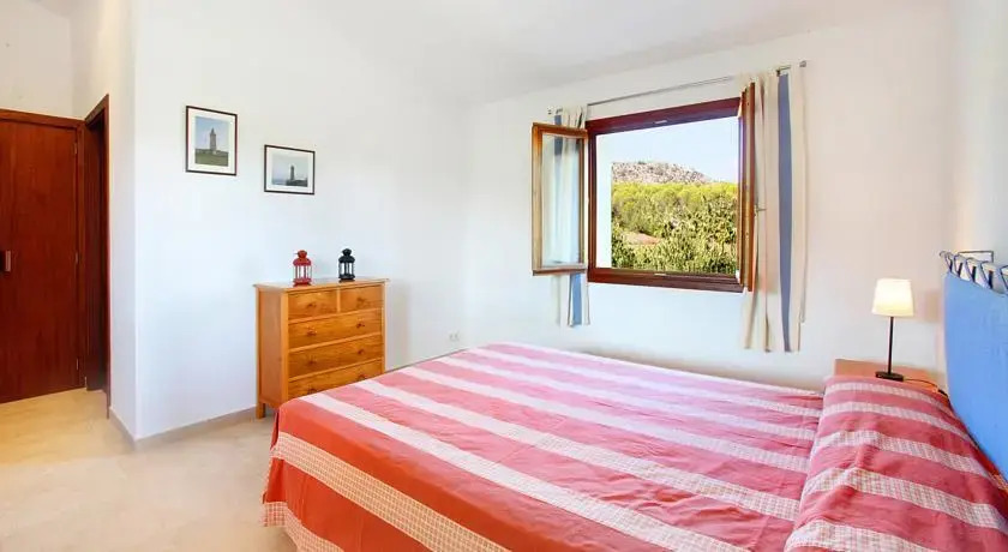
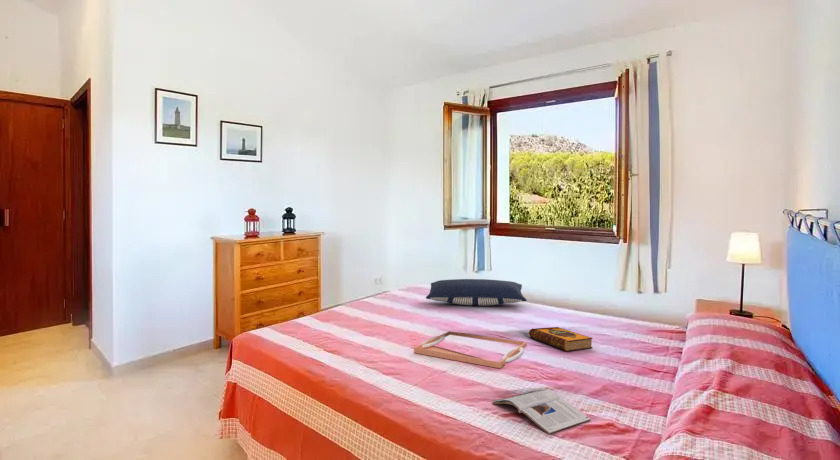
+ serving tray [413,330,527,369]
+ magazine [492,389,591,435]
+ hardback book [528,326,594,353]
+ pillow [425,278,528,307]
